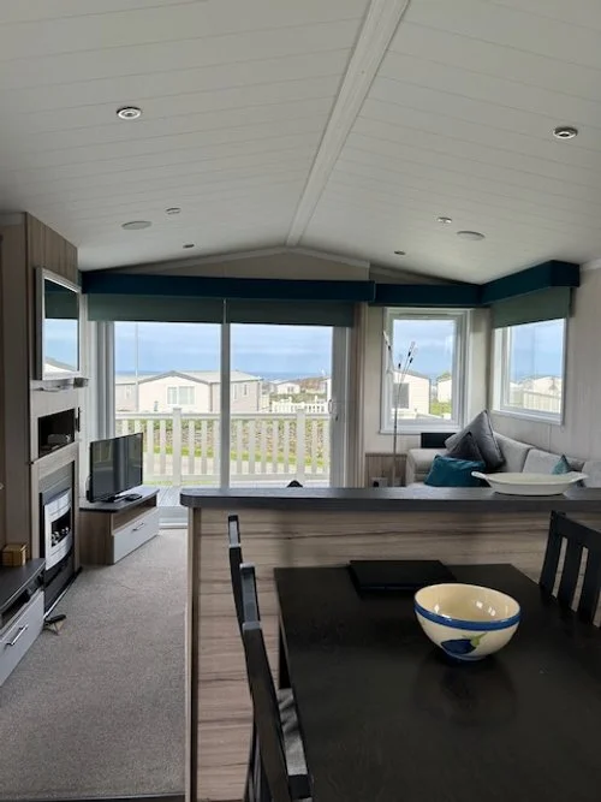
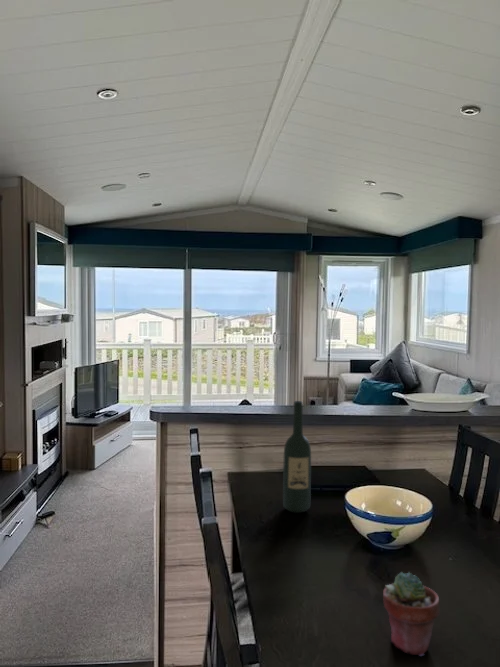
+ wine bottle [282,400,312,514]
+ potted succulent [382,571,441,657]
